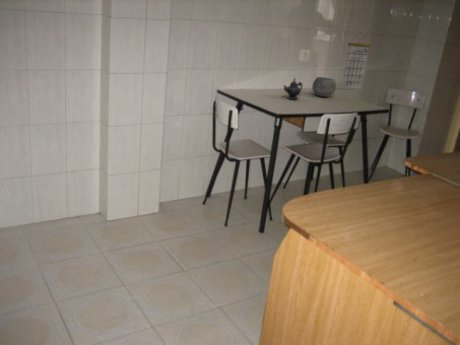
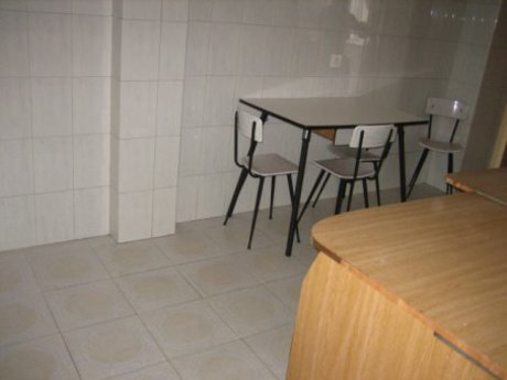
- bowl [311,76,337,98]
- calendar [340,32,372,89]
- teapot [282,77,303,100]
